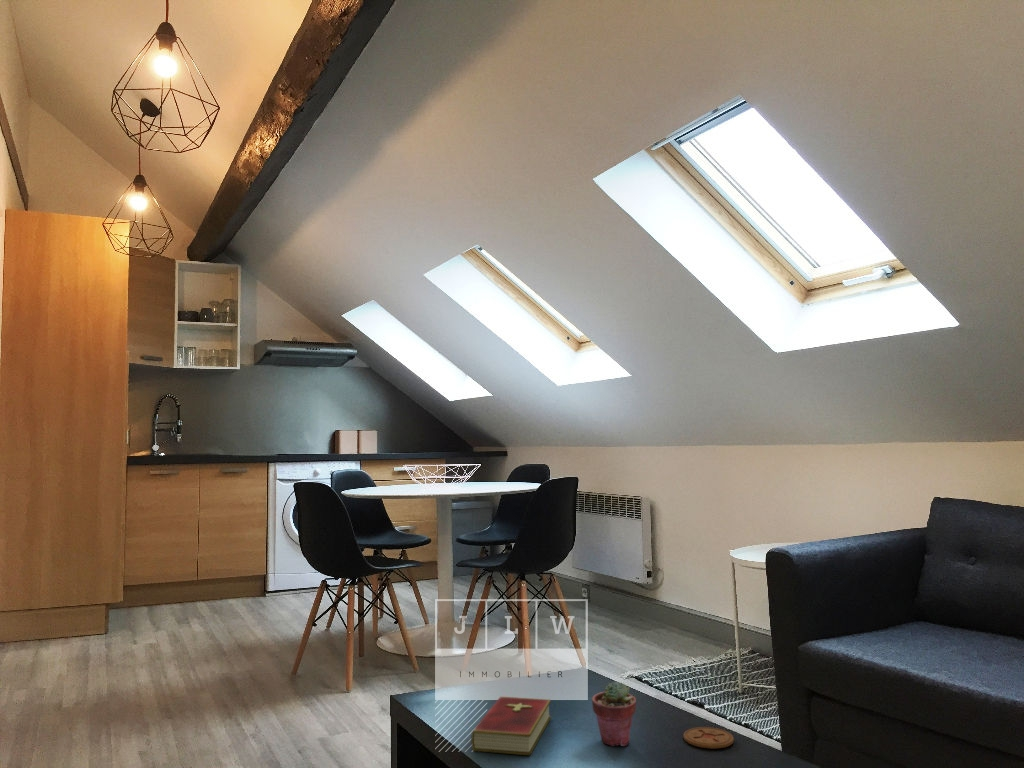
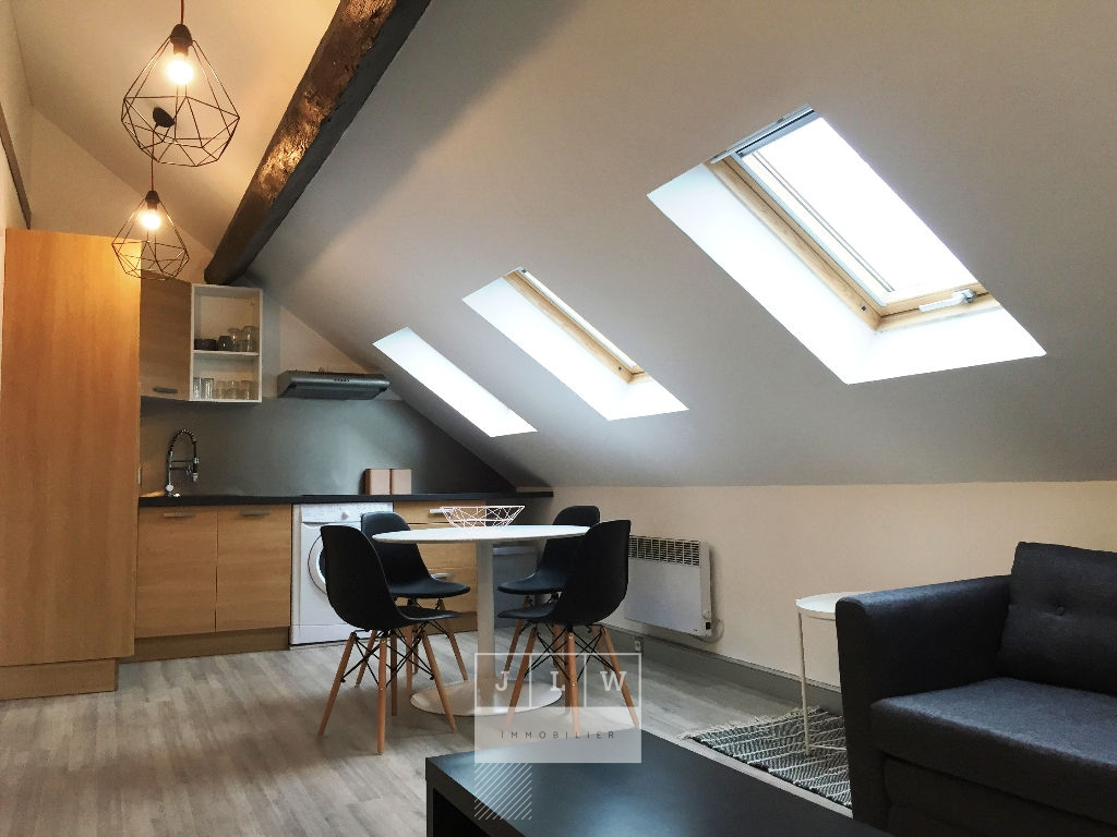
- hardcover book [470,695,552,756]
- potted succulent [591,680,637,747]
- coaster [683,726,735,749]
